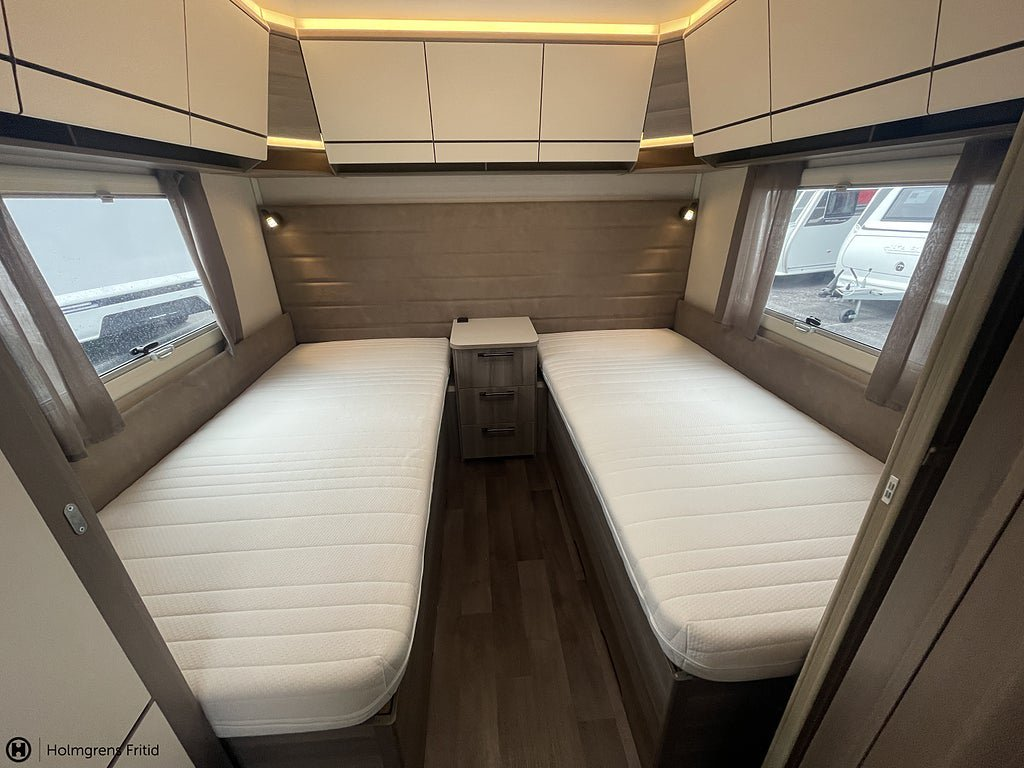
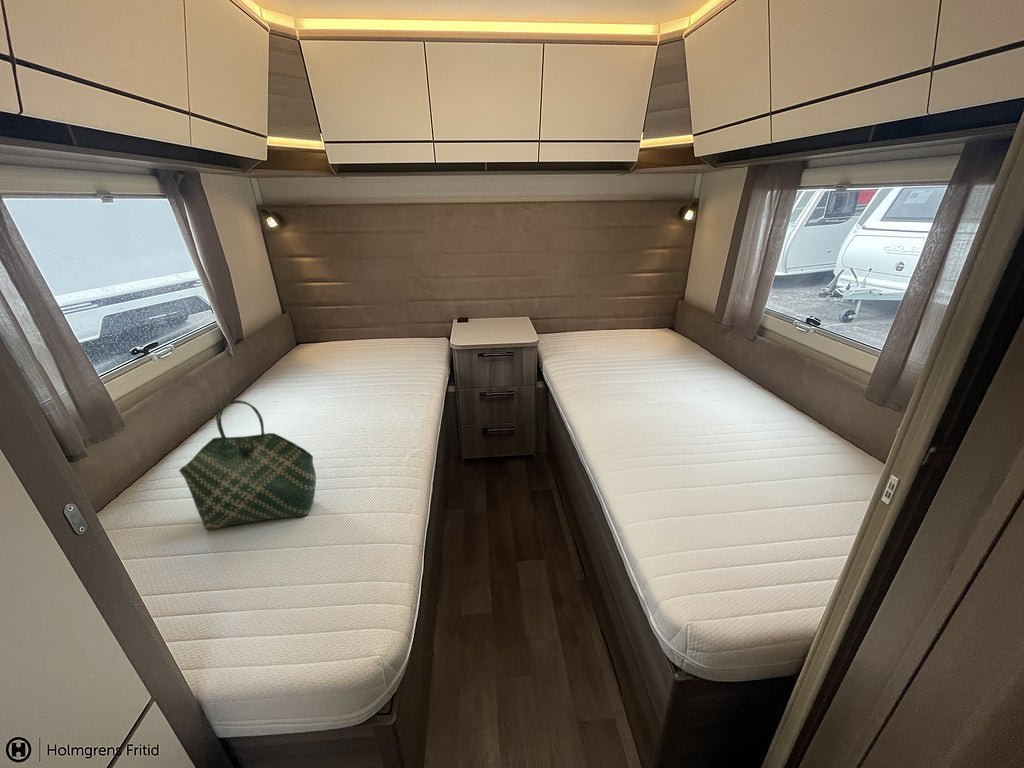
+ tote bag [178,399,317,530]
